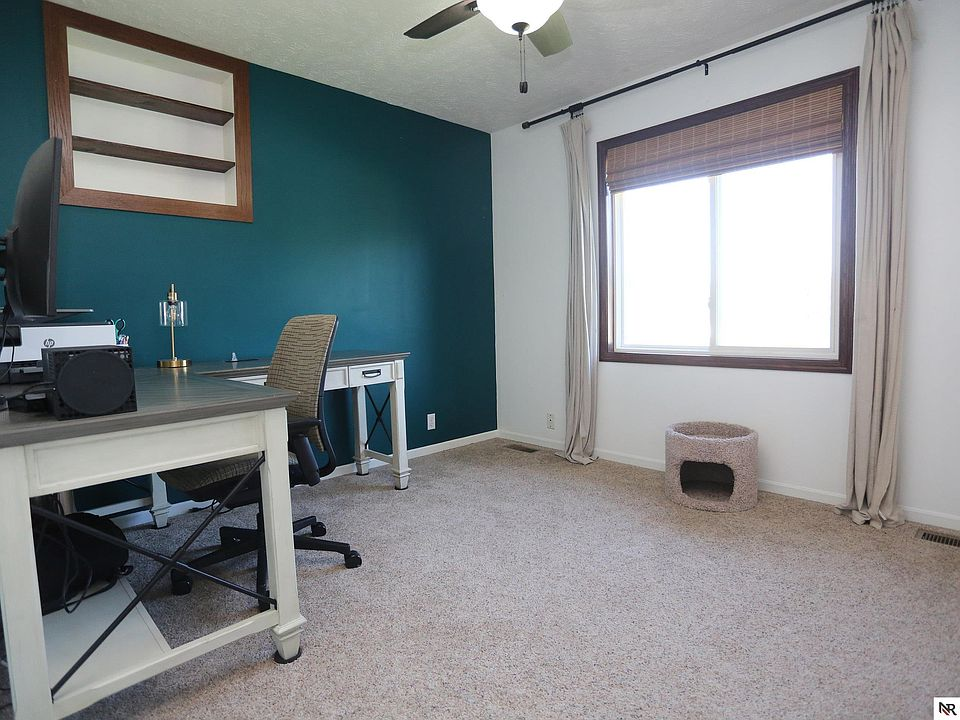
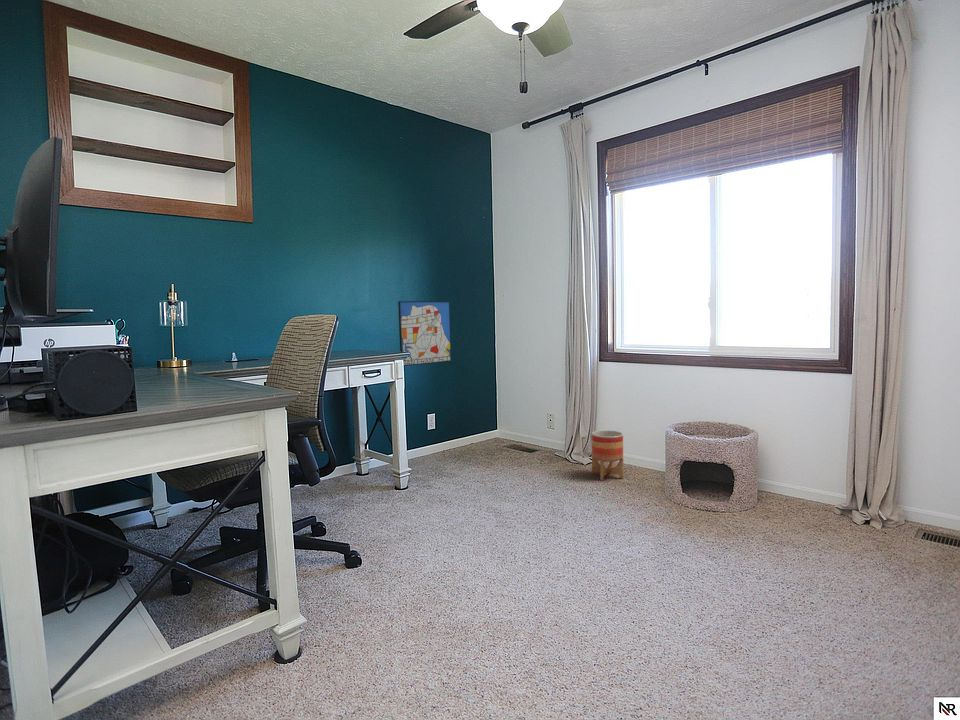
+ wall art [397,300,452,367]
+ planter [590,429,624,481]
